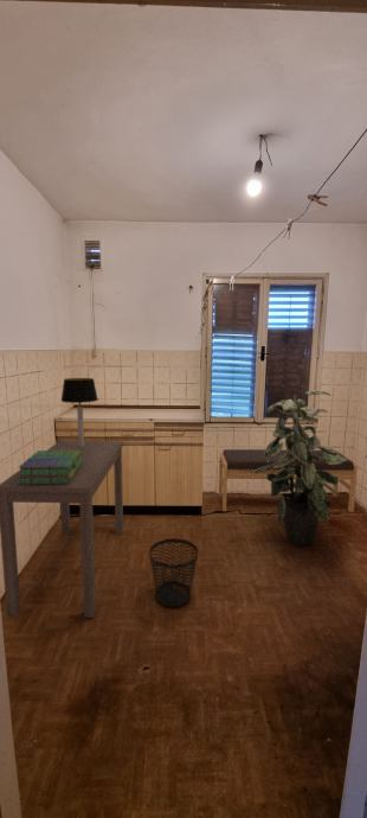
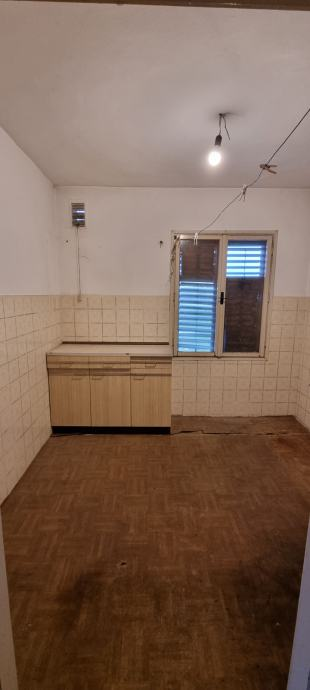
- stack of books [18,449,82,485]
- desk [0,440,124,619]
- wastebasket [148,537,199,608]
- indoor plant [253,389,348,549]
- bench [218,448,359,513]
- table lamp [60,377,99,446]
